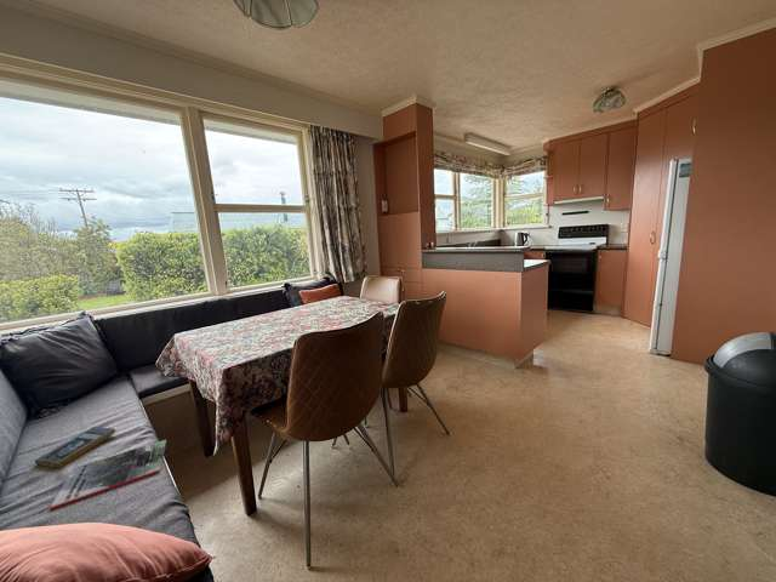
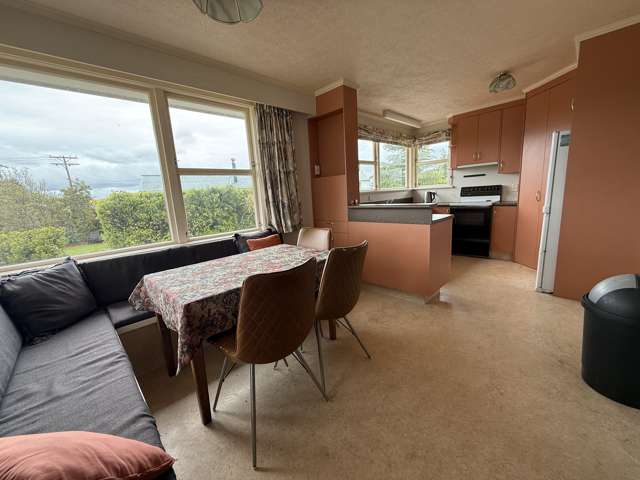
- book [34,426,116,469]
- magazine [48,439,167,510]
